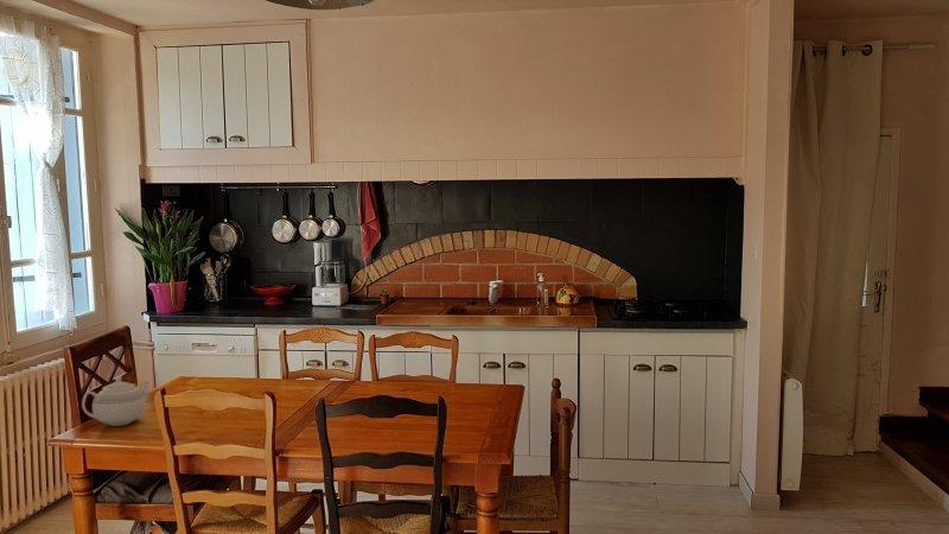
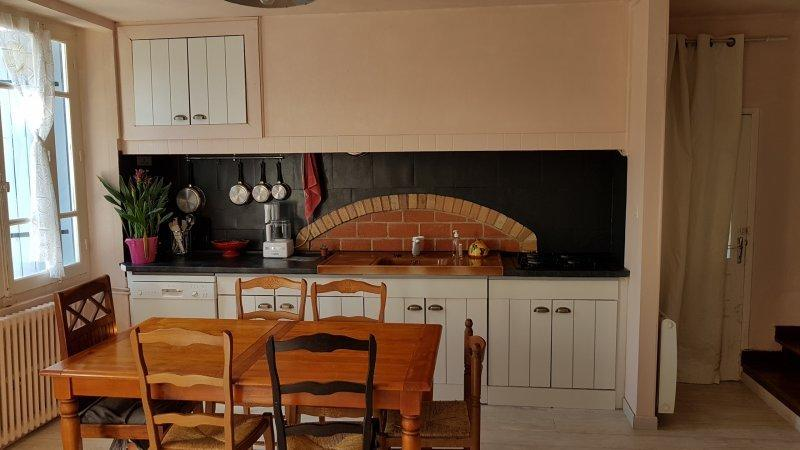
- teapot [81,375,151,427]
